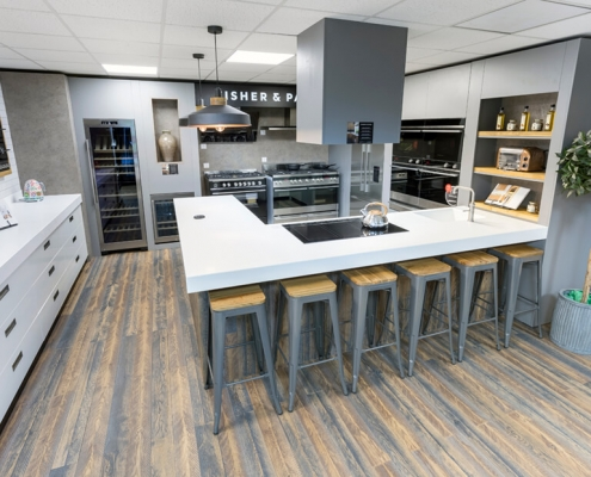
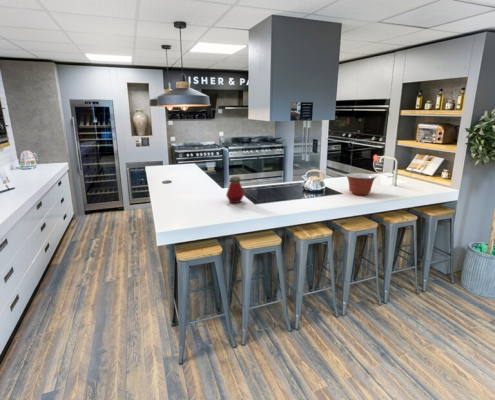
+ mixing bowl [345,172,378,196]
+ bottle [225,175,246,204]
